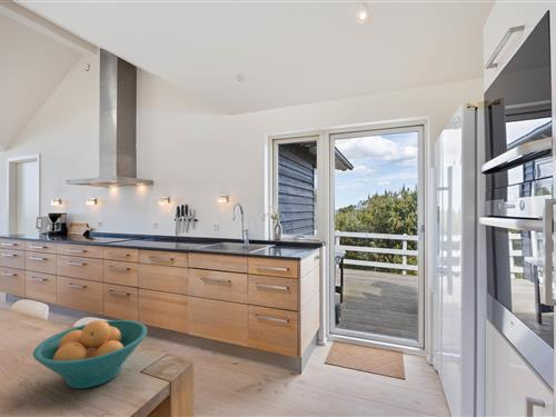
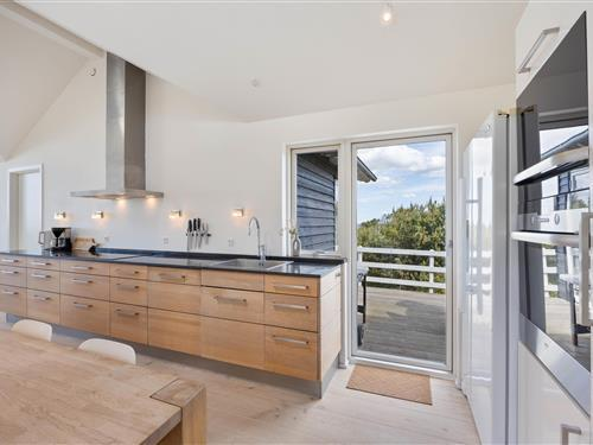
- fruit bowl [32,319,148,389]
